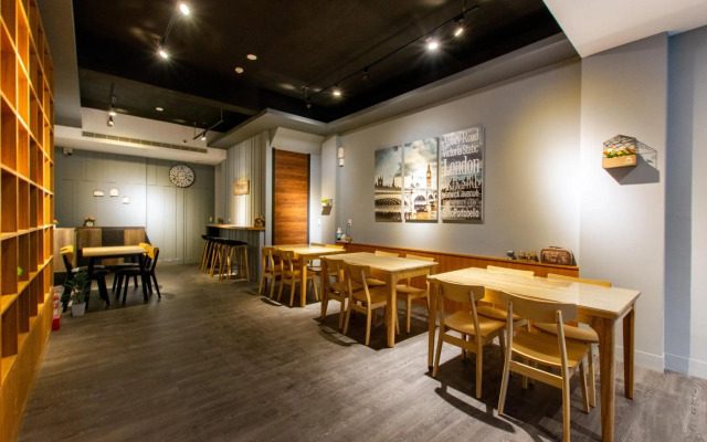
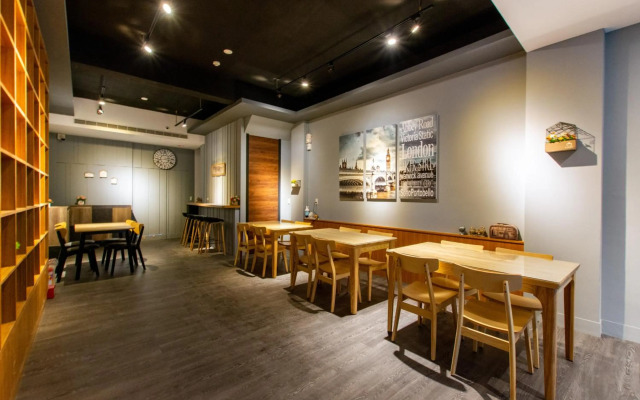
- indoor plant [60,269,103,317]
